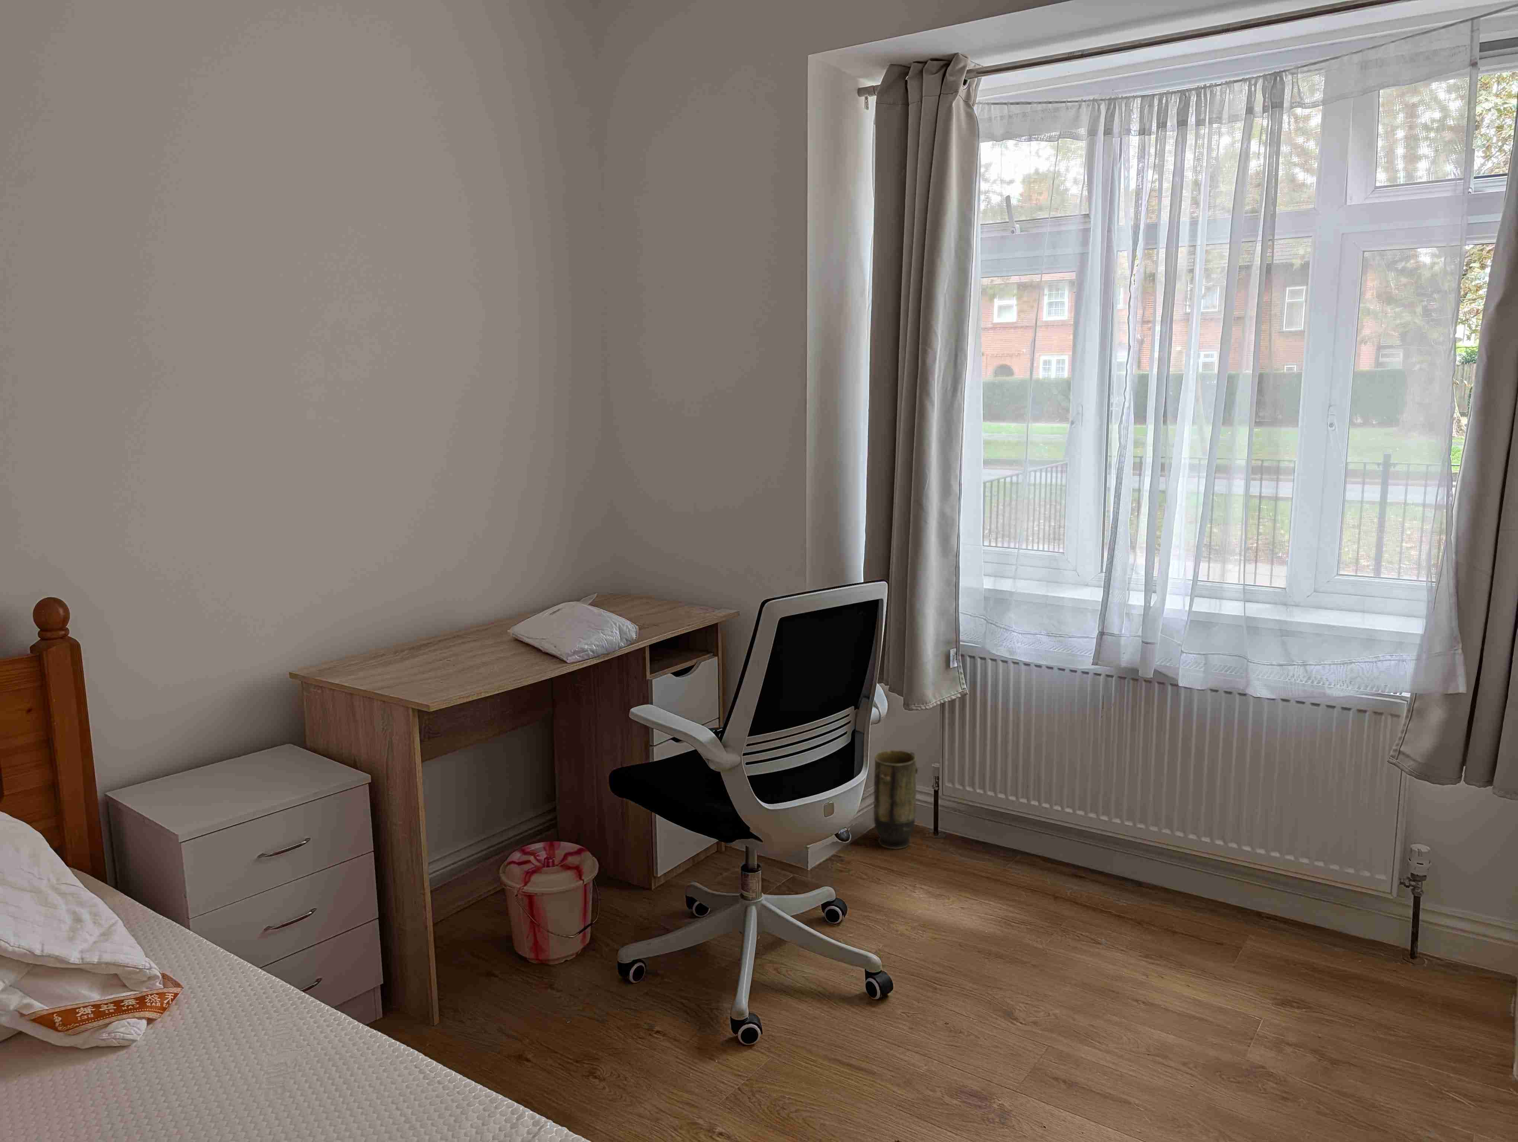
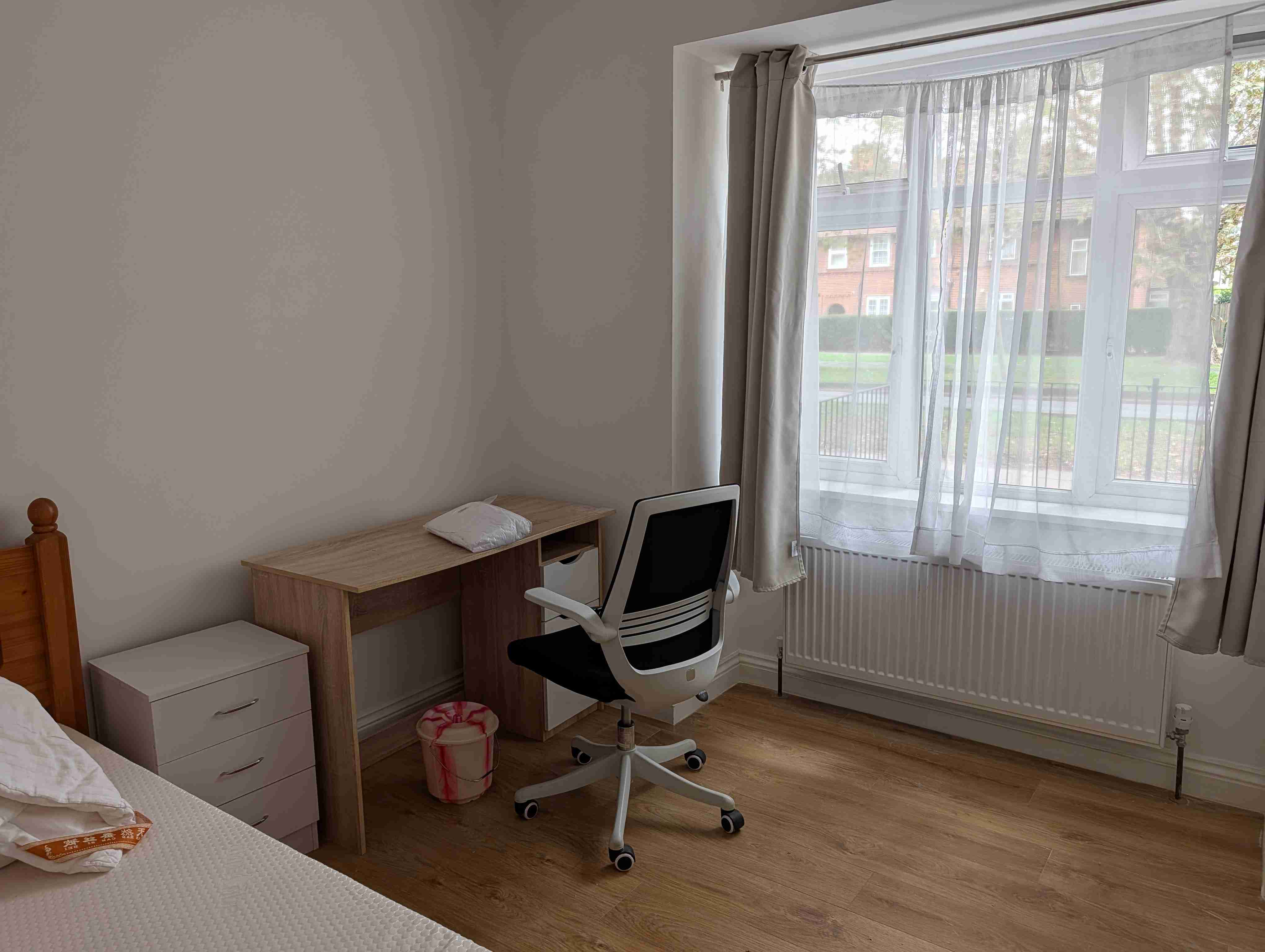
- vase [874,750,918,849]
